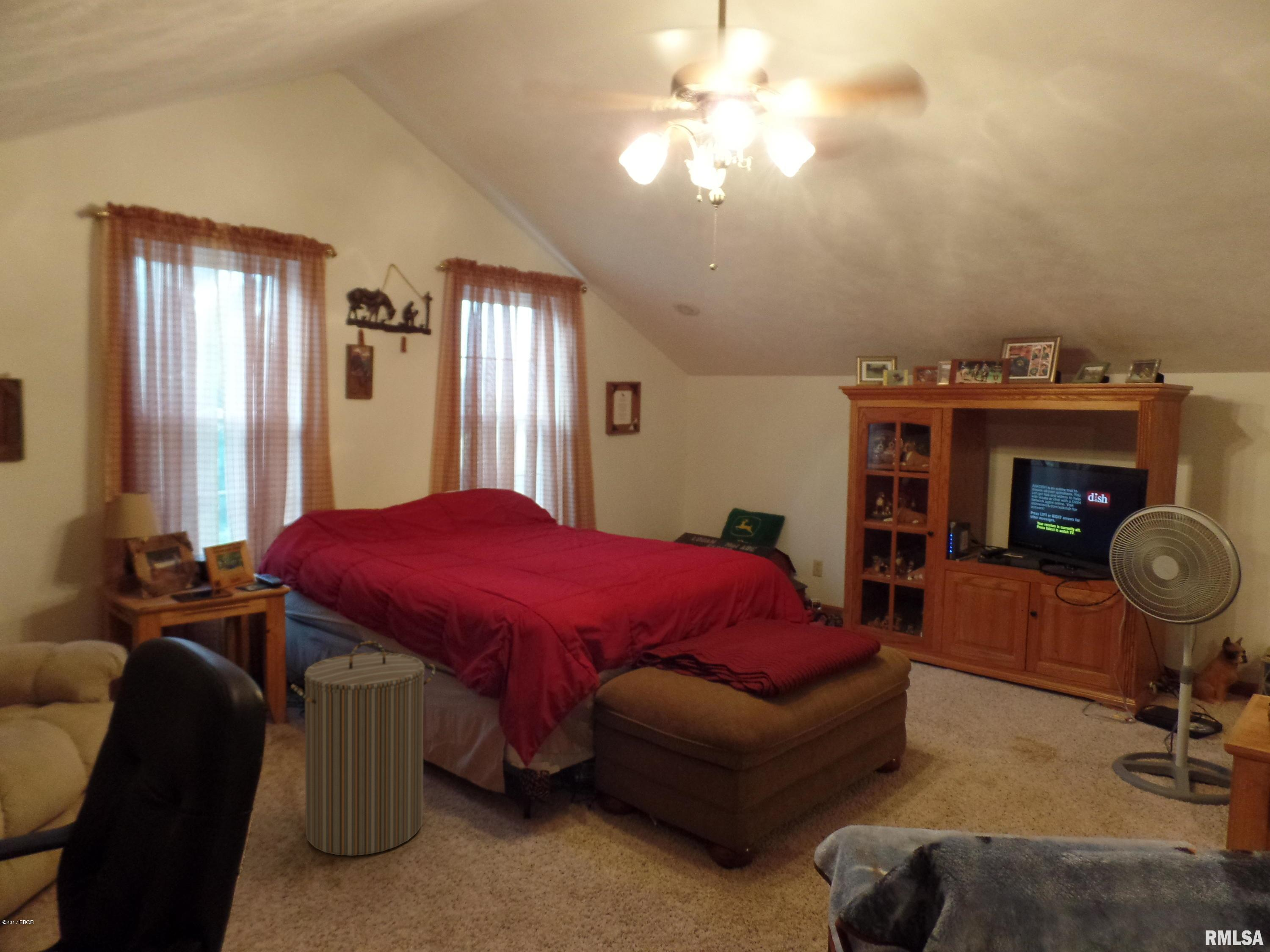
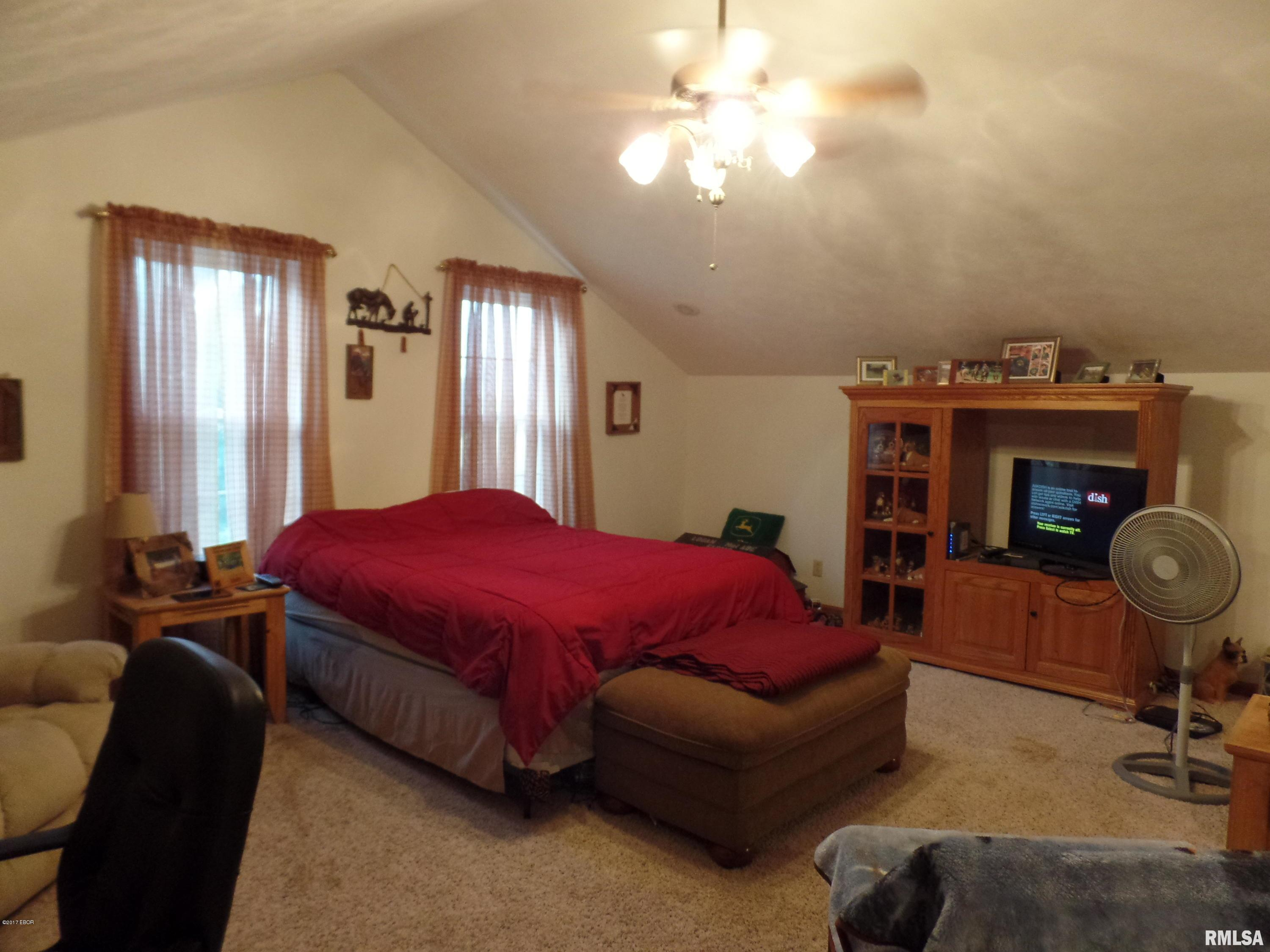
- laundry hamper [290,640,436,856]
